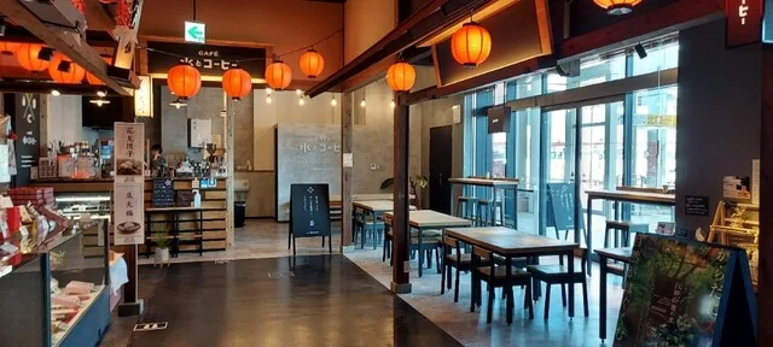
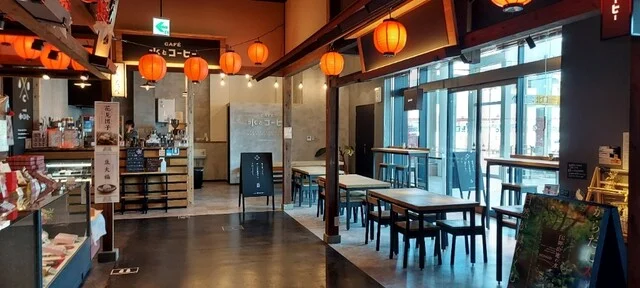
- house plant [152,223,174,269]
